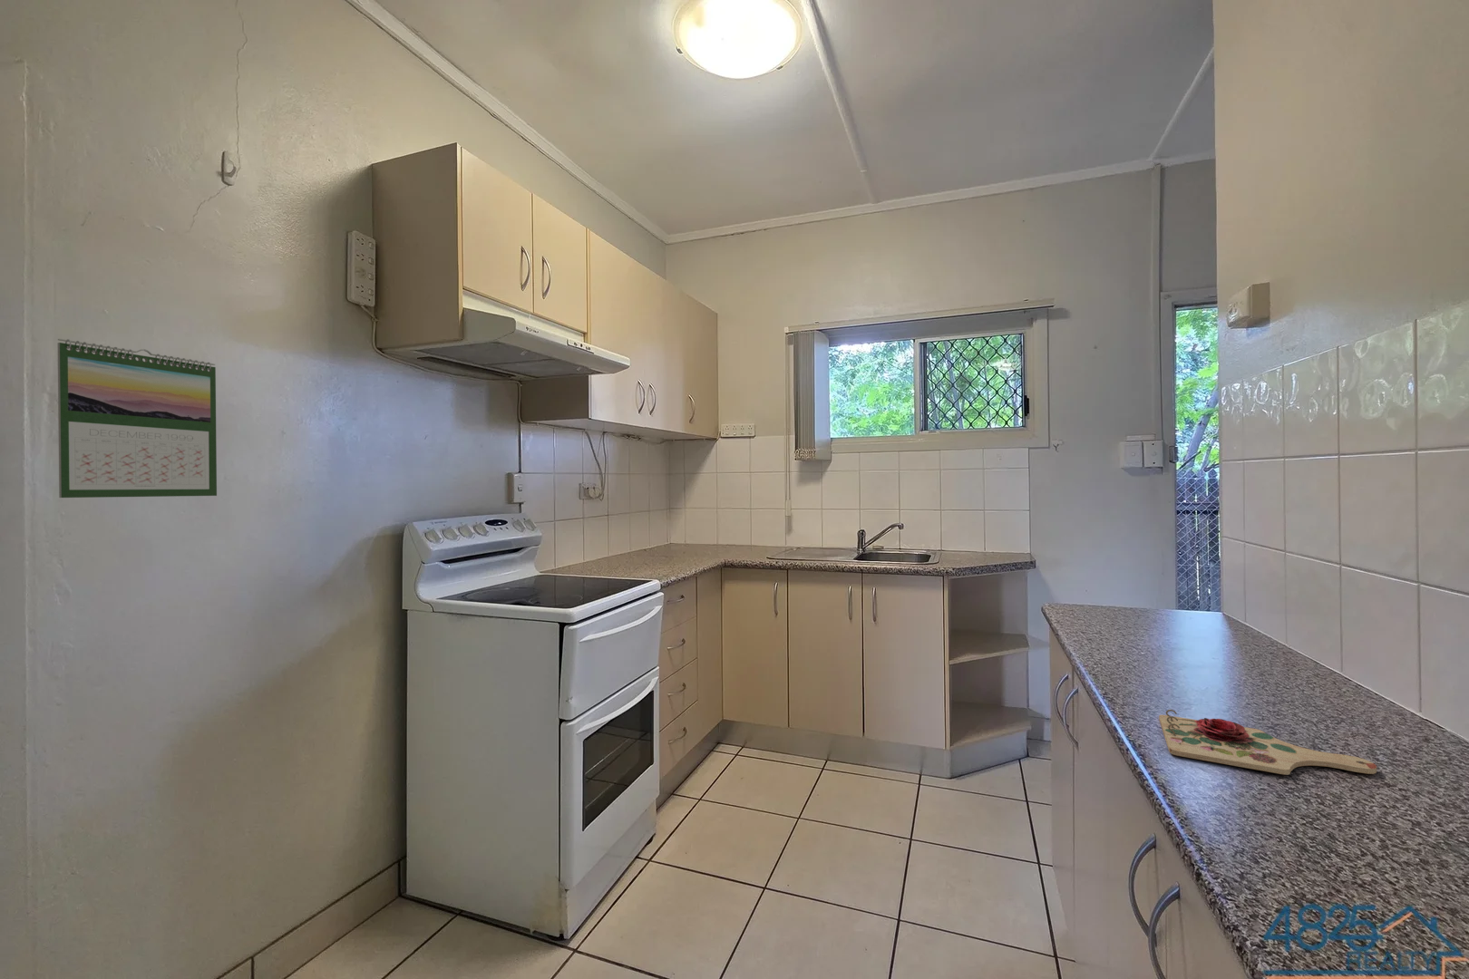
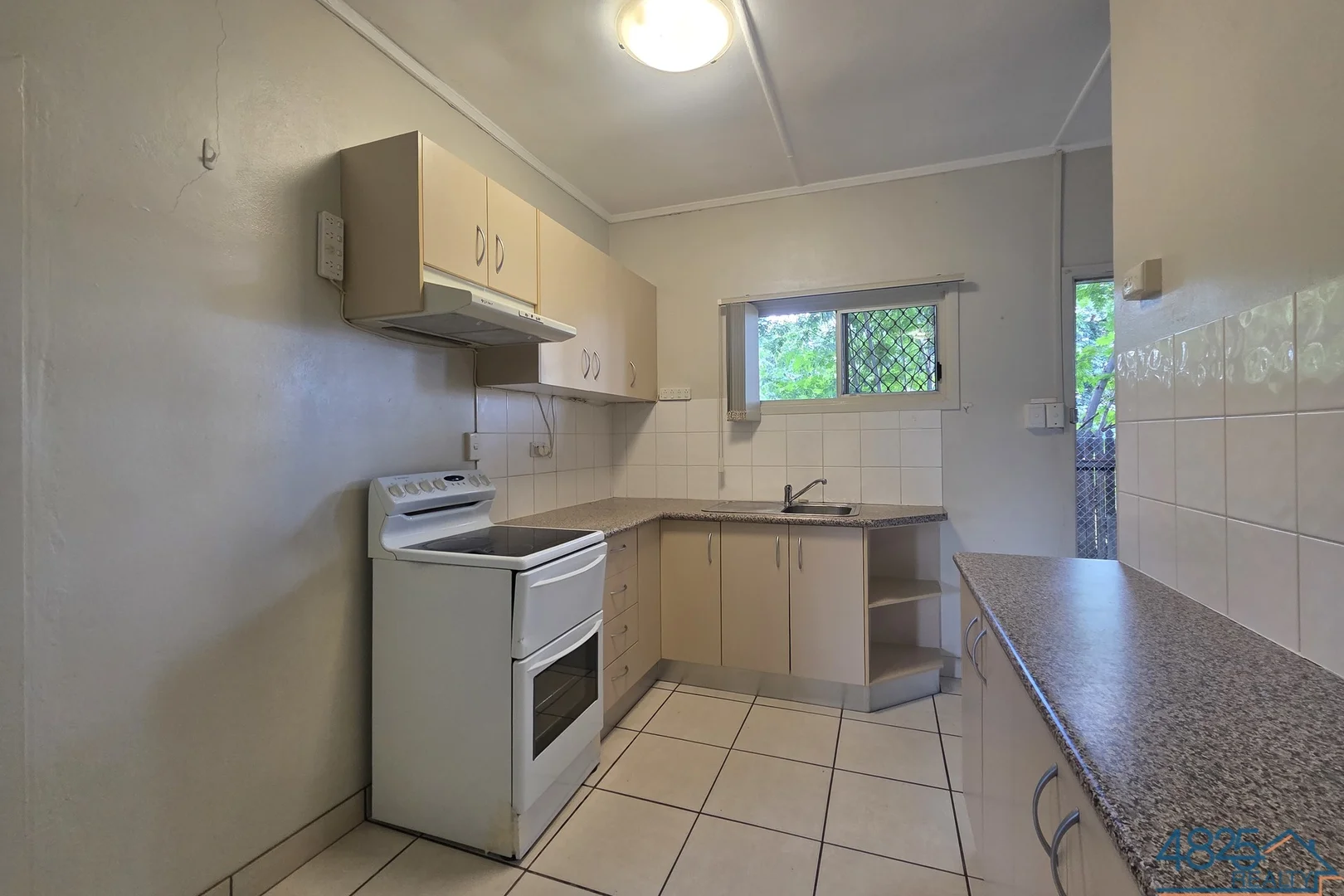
- calendar [57,338,218,498]
- cutting board [1157,709,1377,776]
